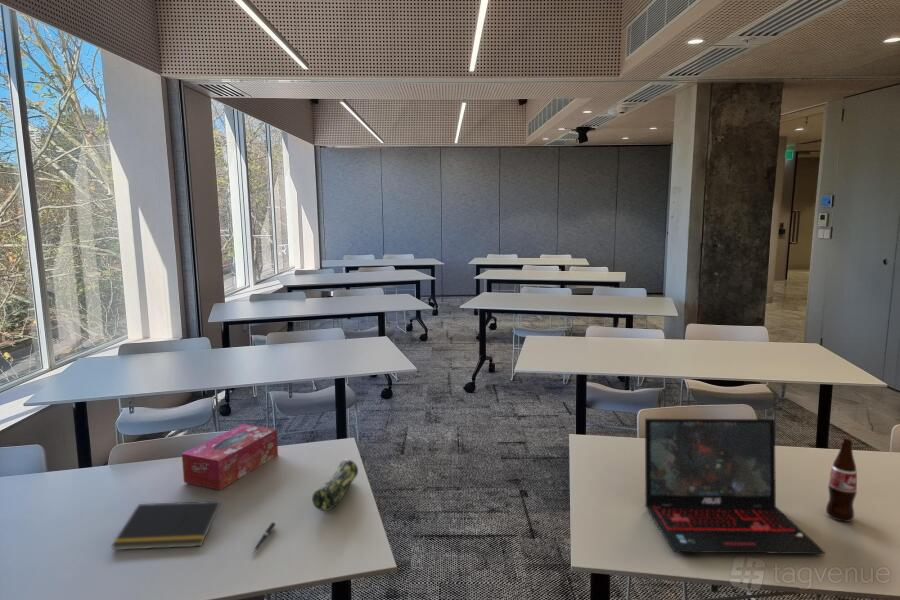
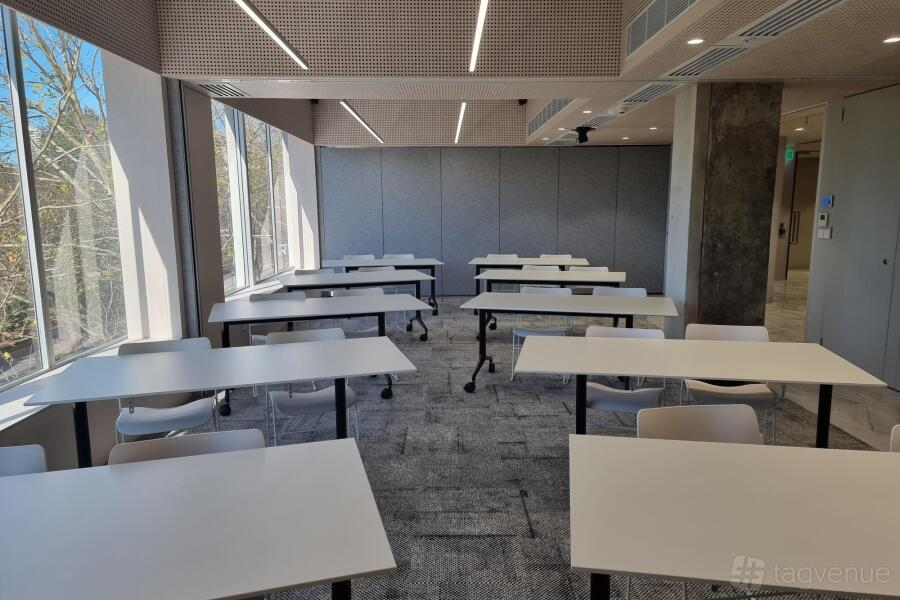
- pencil case [311,457,359,512]
- tissue box [181,423,279,491]
- pen [251,521,277,556]
- laptop [644,418,826,555]
- notepad [110,500,221,551]
- bottle [825,438,858,523]
